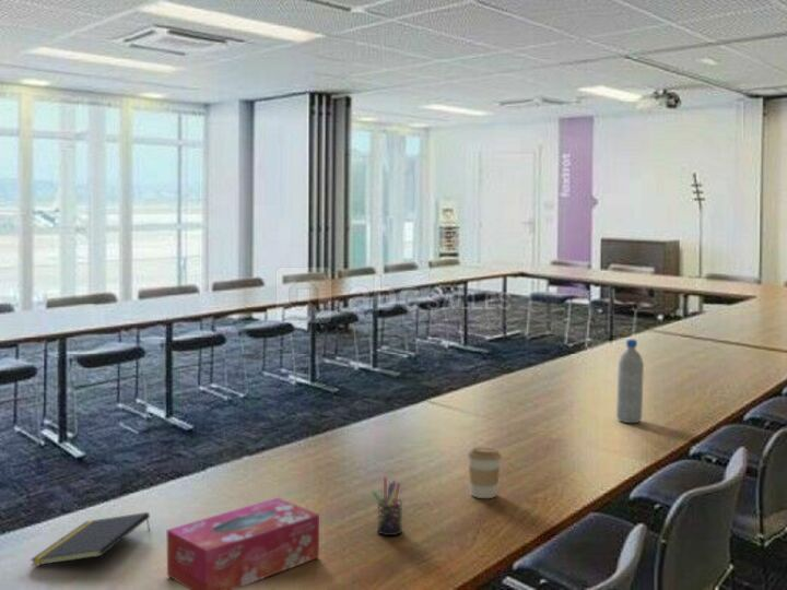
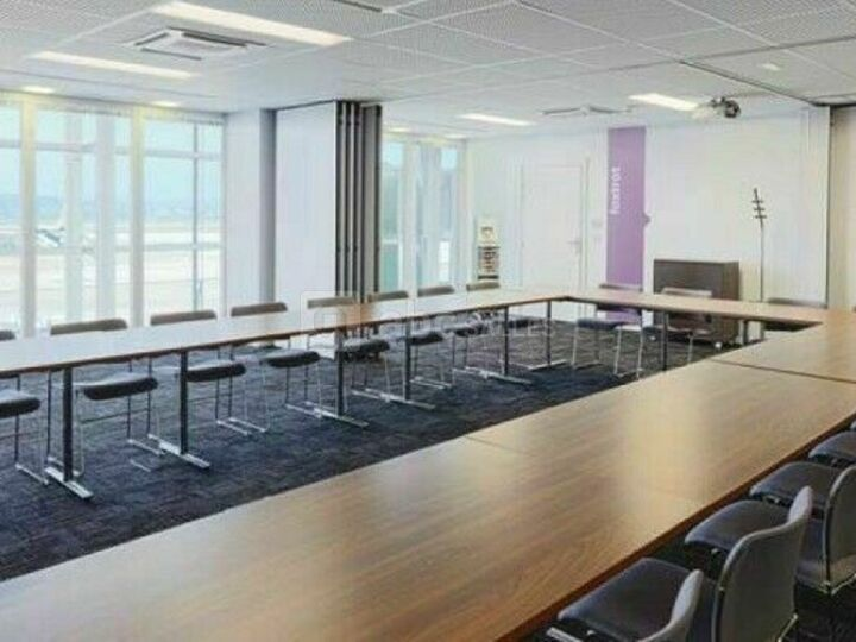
- notepad [30,511,151,567]
- tissue box [166,497,320,590]
- pen holder [371,476,403,536]
- water bottle [615,338,645,424]
- coffee cup [467,447,503,499]
